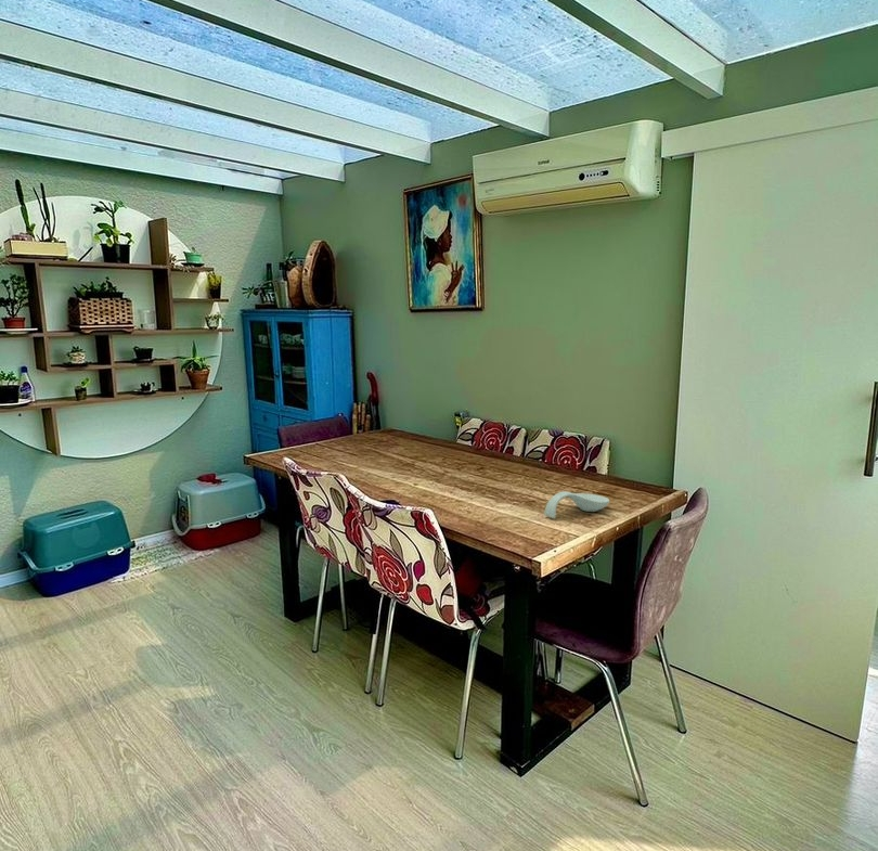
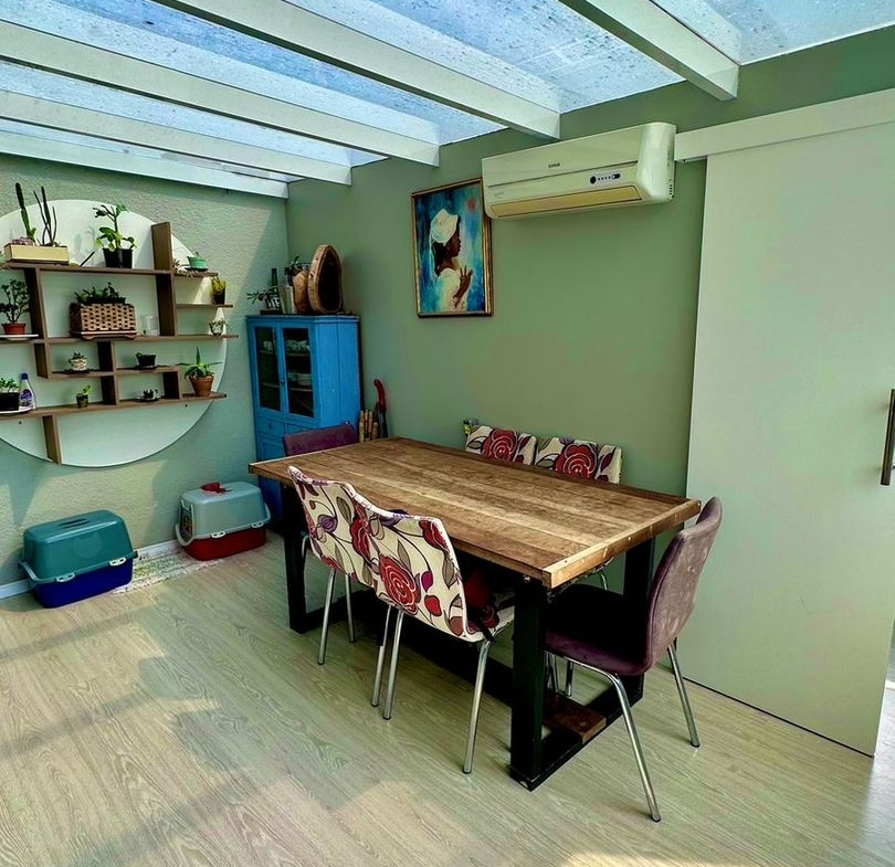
- spoon rest [544,490,610,519]
